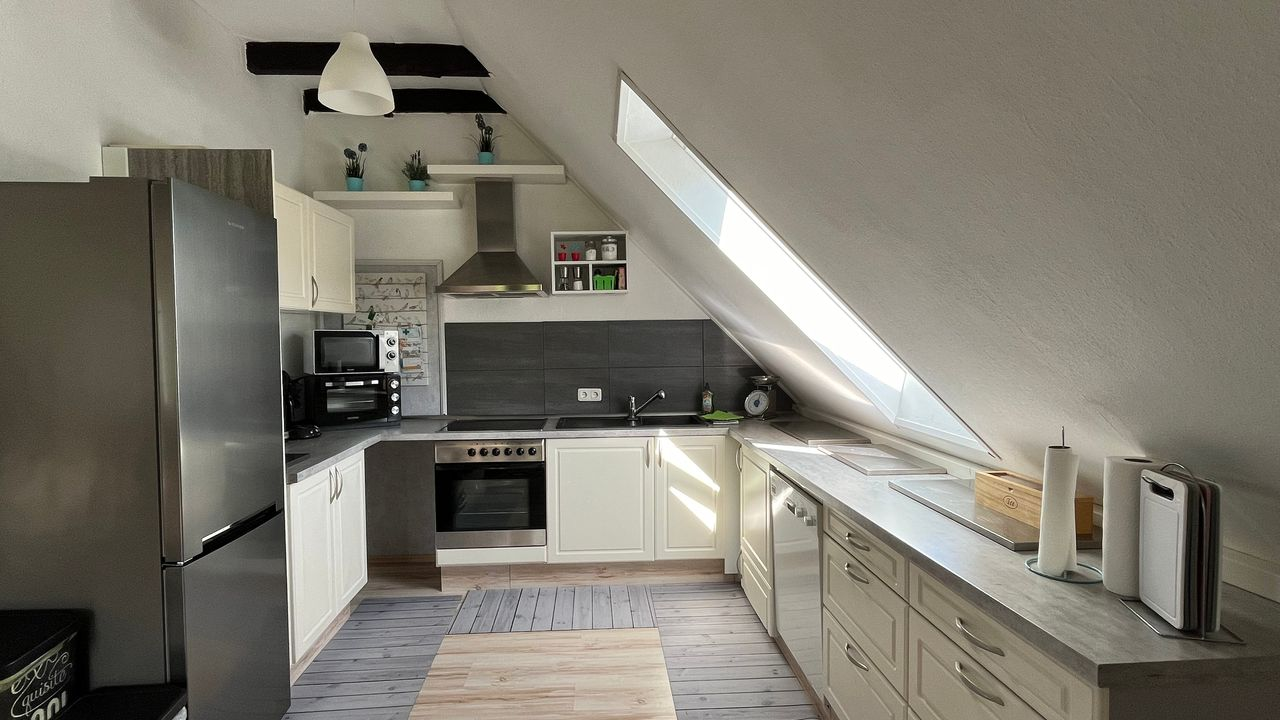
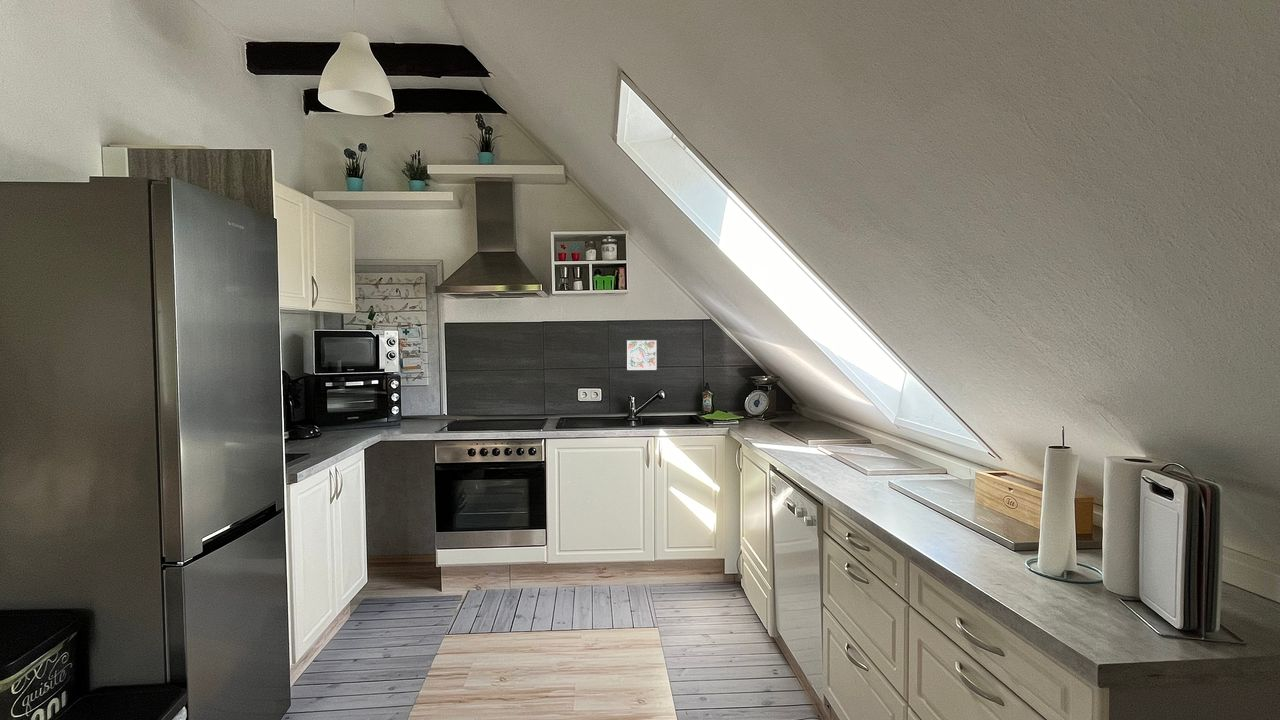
+ decorative tile [625,339,658,371]
